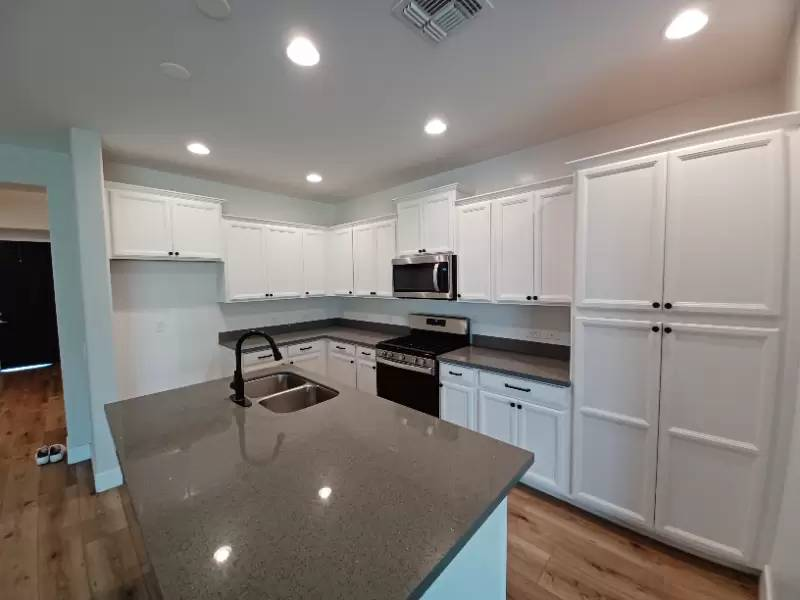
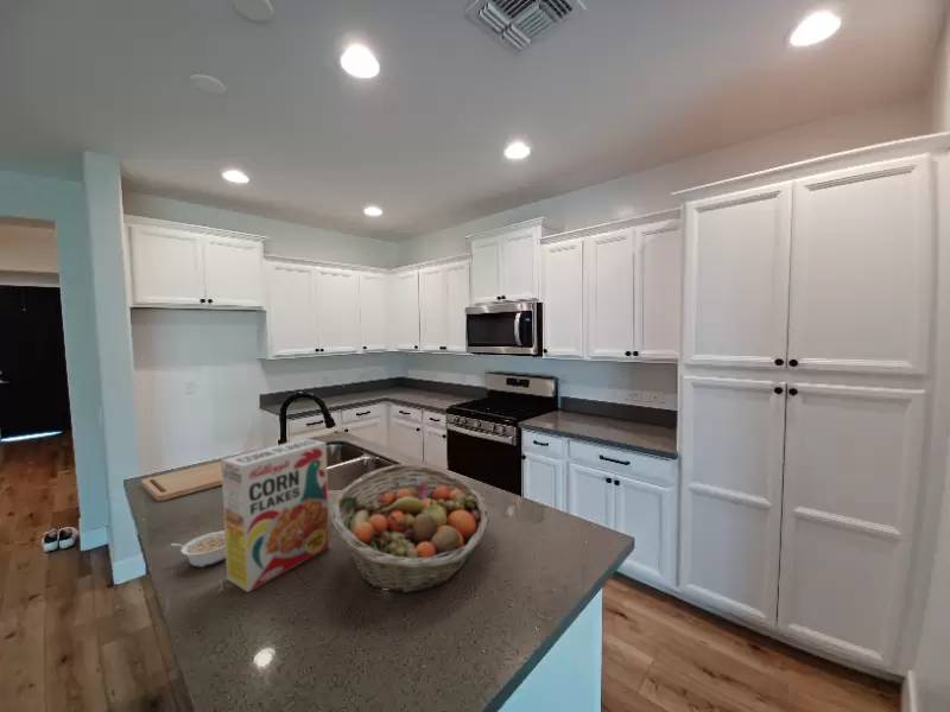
+ cutting board [140,460,222,502]
+ legume [170,529,226,568]
+ fruit basket [329,463,490,593]
+ cereal box [220,437,331,593]
